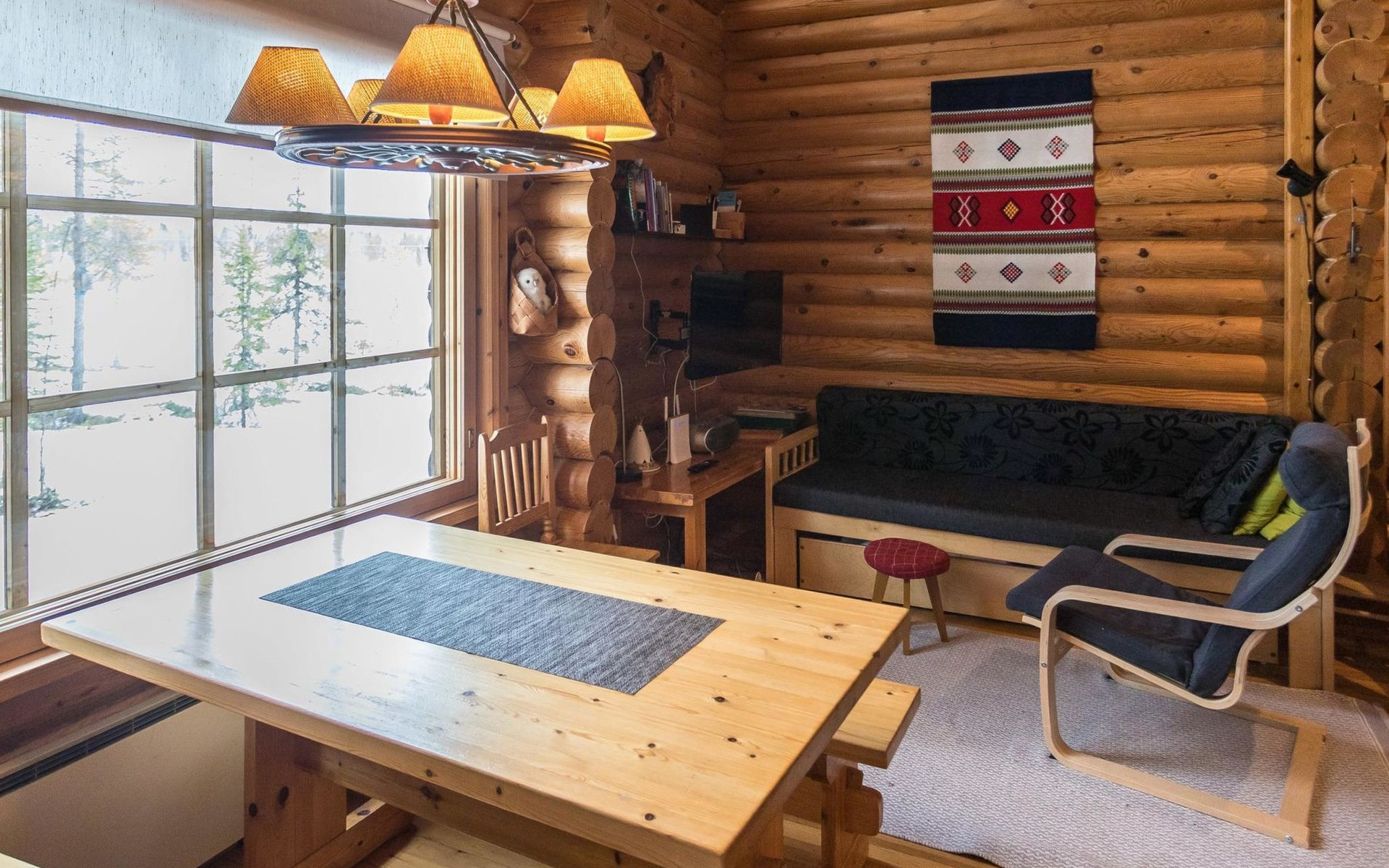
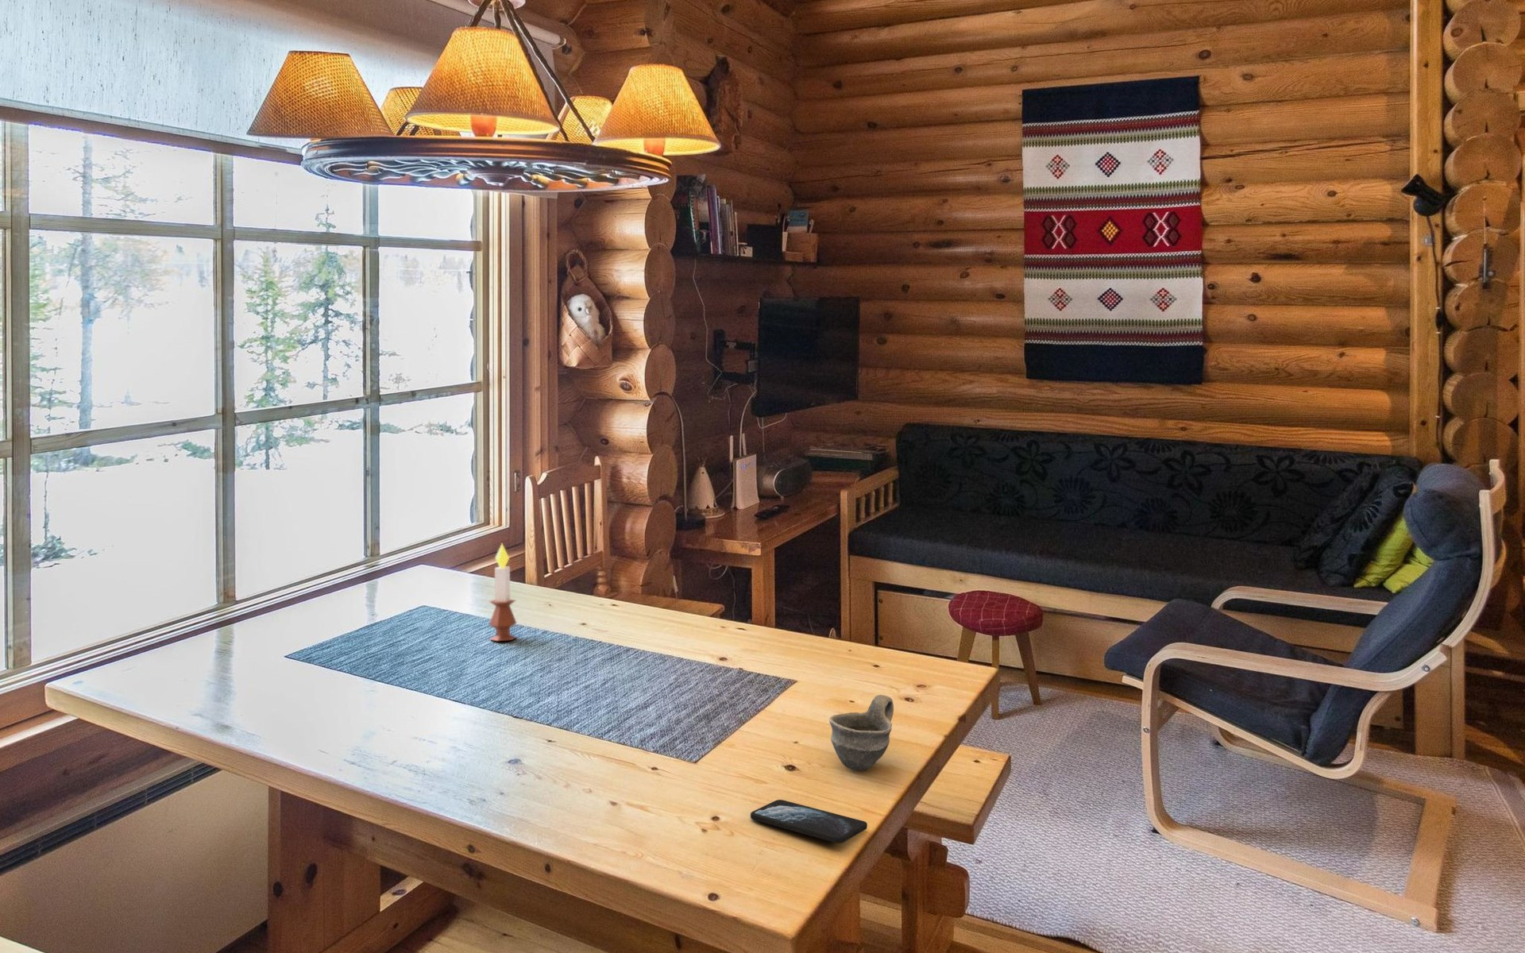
+ smartphone [750,799,868,844]
+ cup [829,694,895,771]
+ candle [489,543,518,641]
